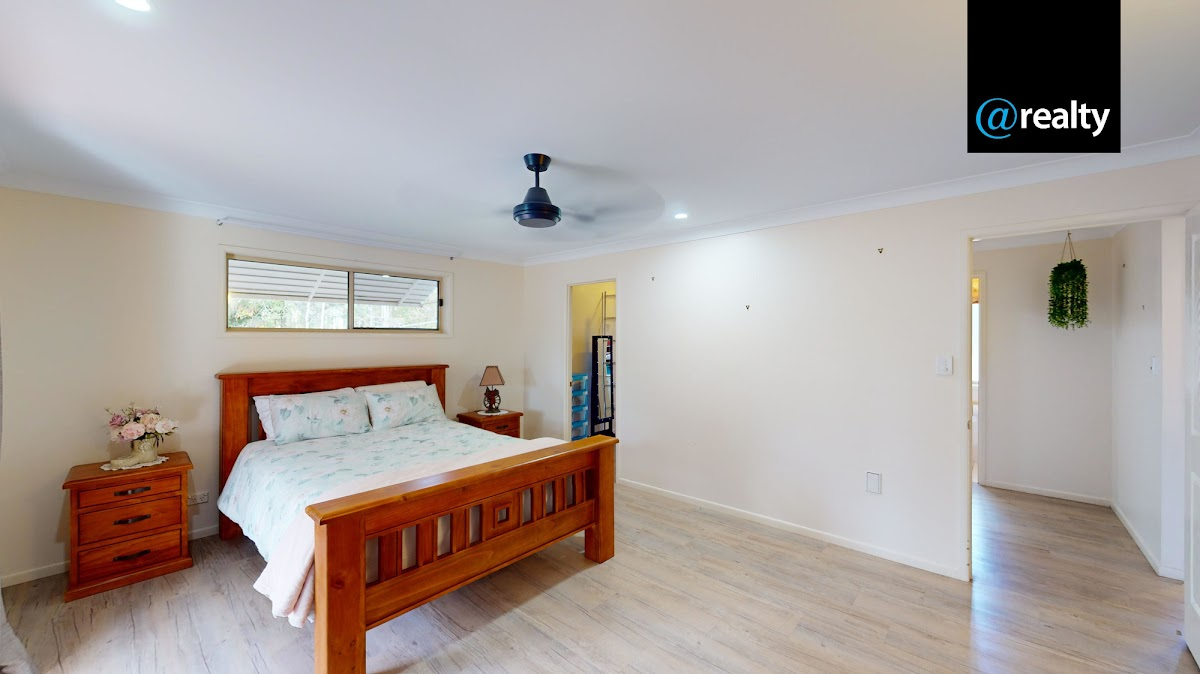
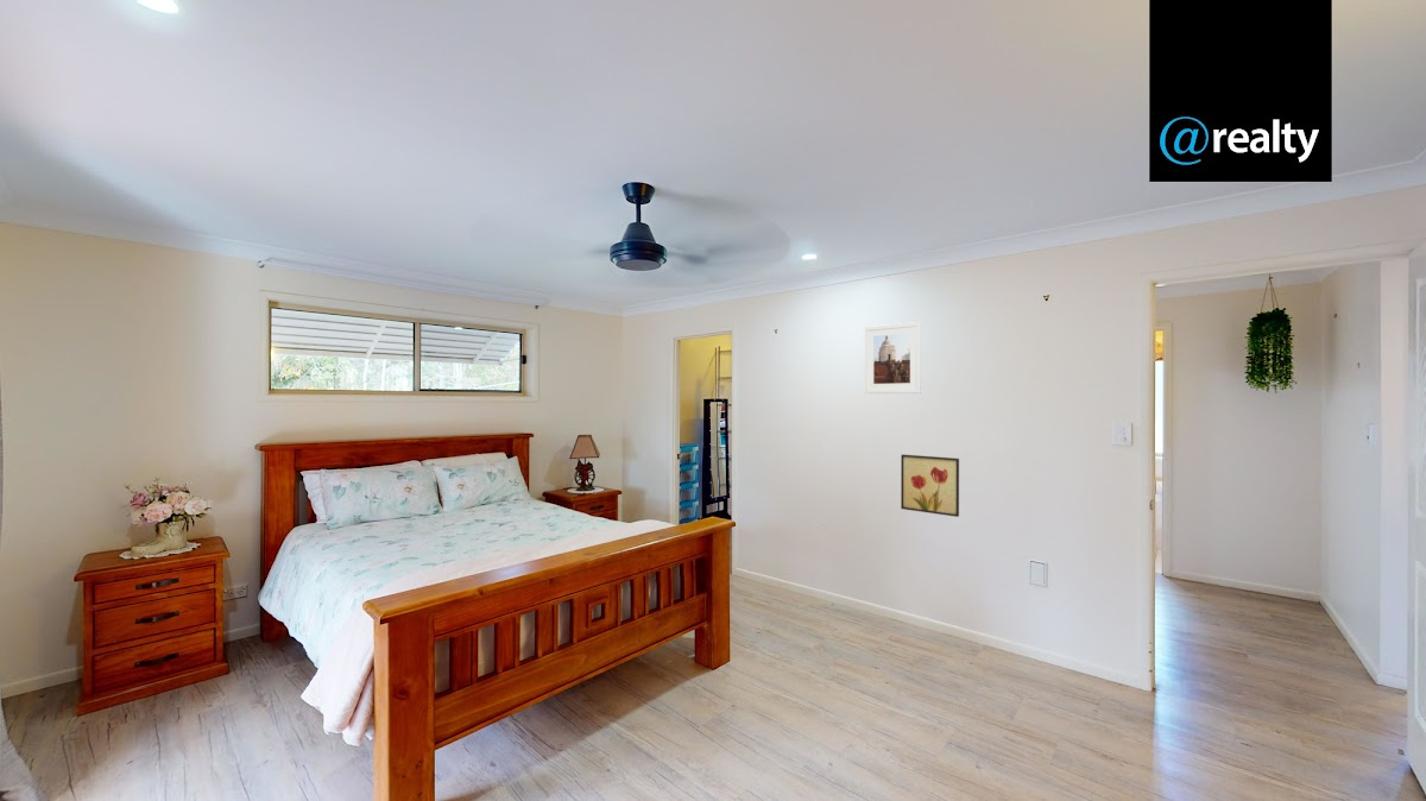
+ wall art [900,454,960,518]
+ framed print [864,321,922,395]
